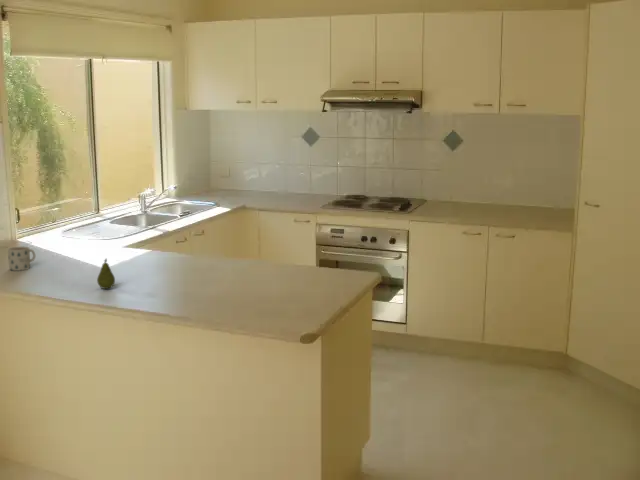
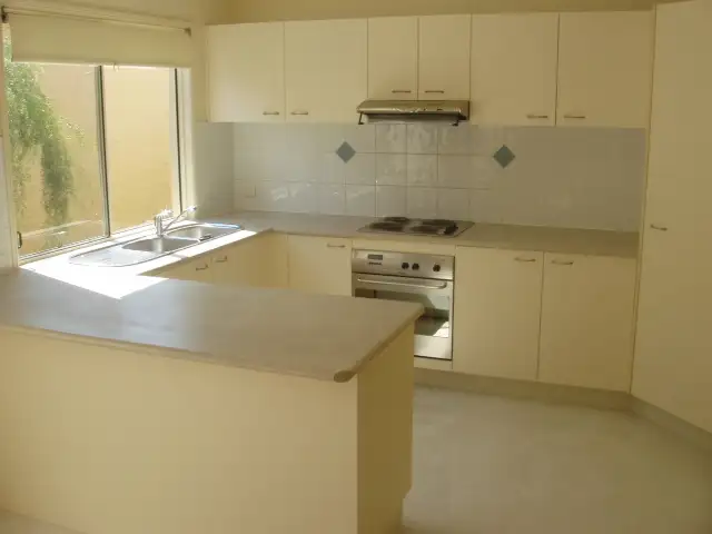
- mug [7,246,36,272]
- fruit [96,258,116,290]
